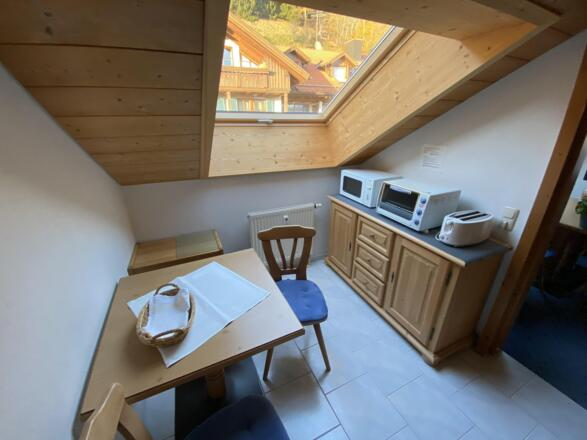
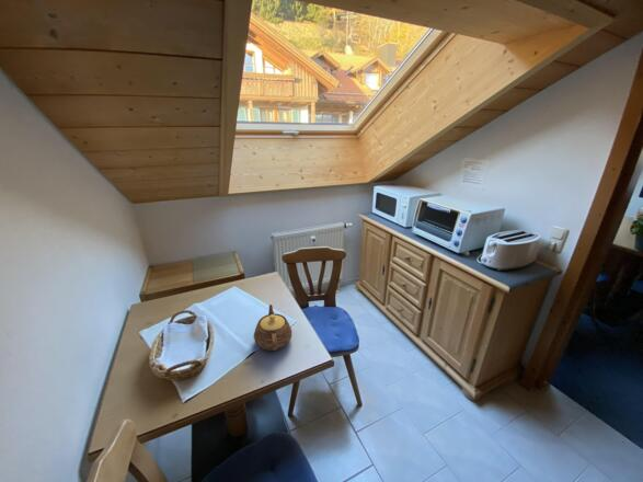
+ teapot [253,303,292,352]
